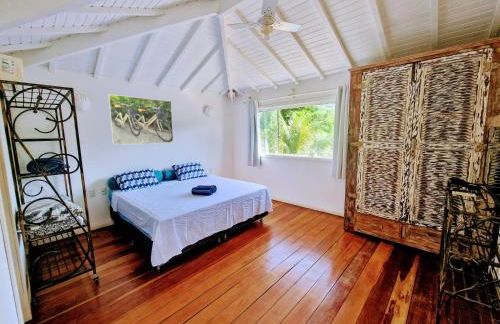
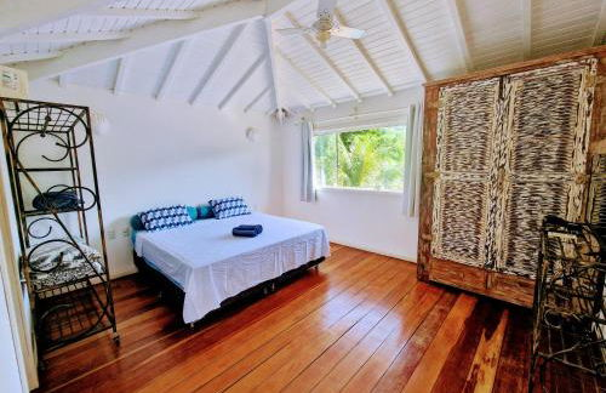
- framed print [107,93,174,146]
